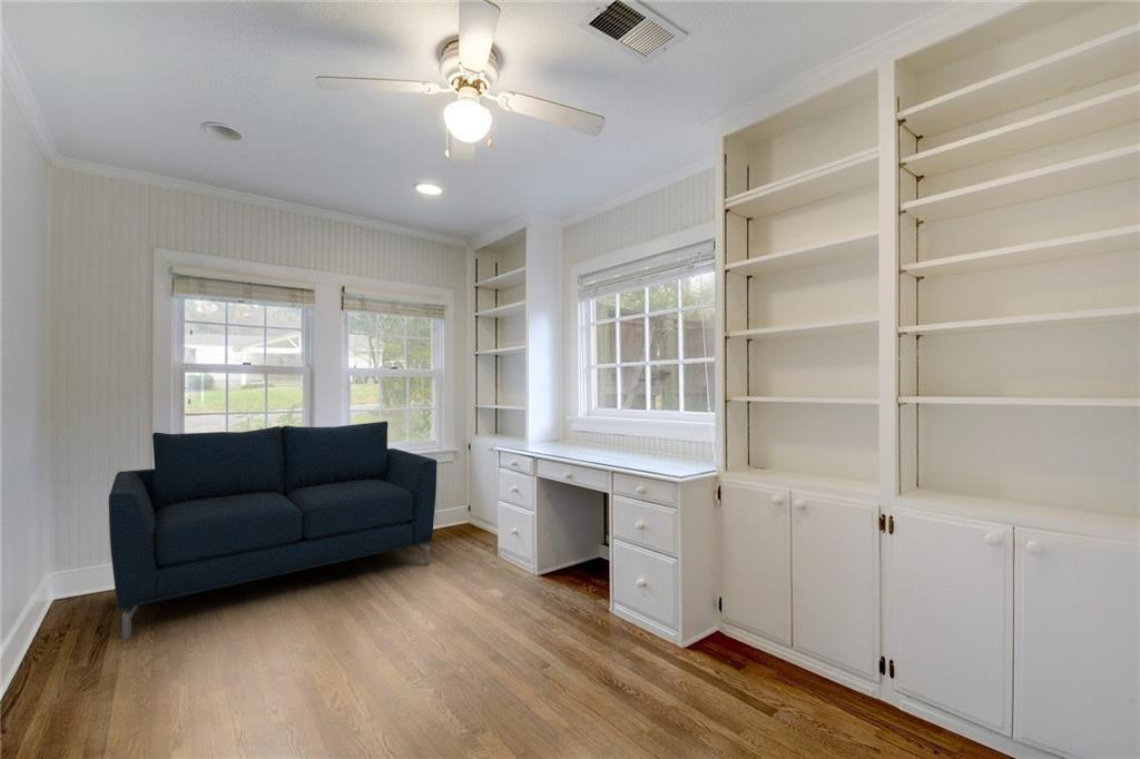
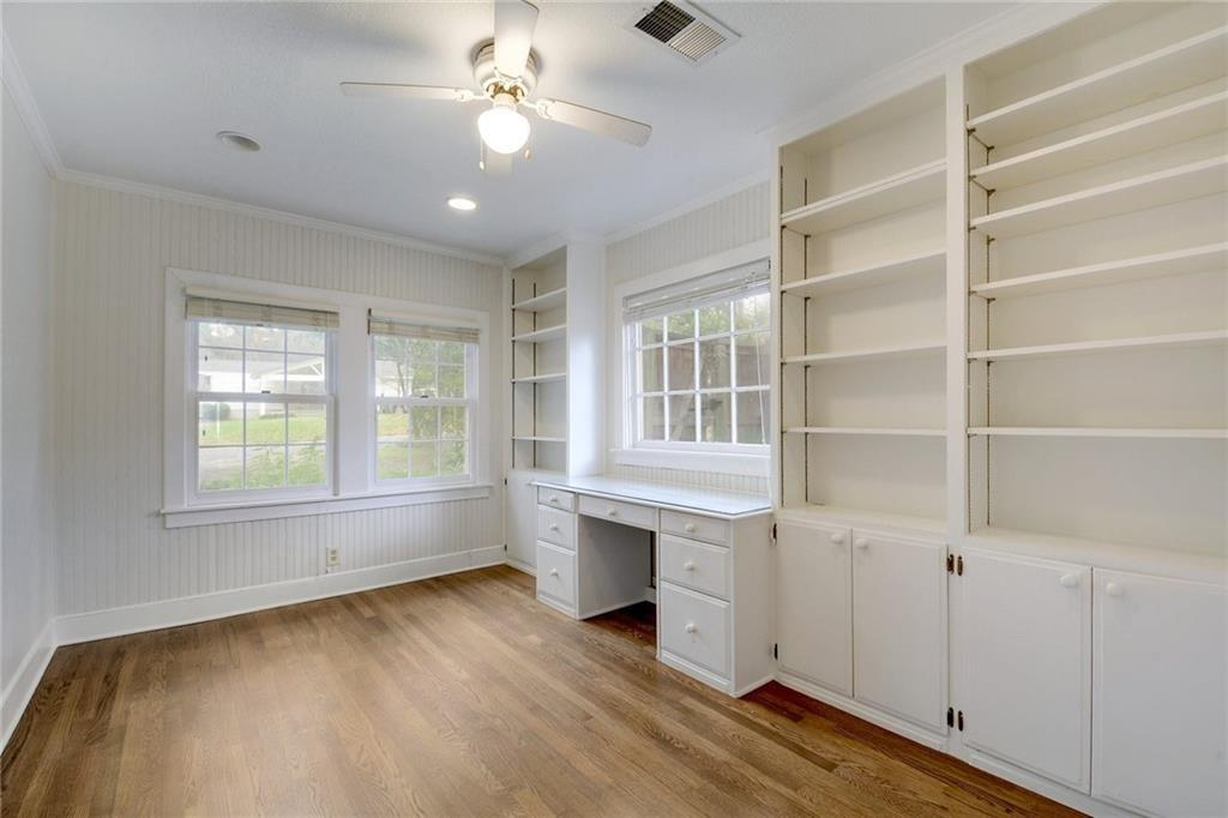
- sofa [108,420,438,640]
